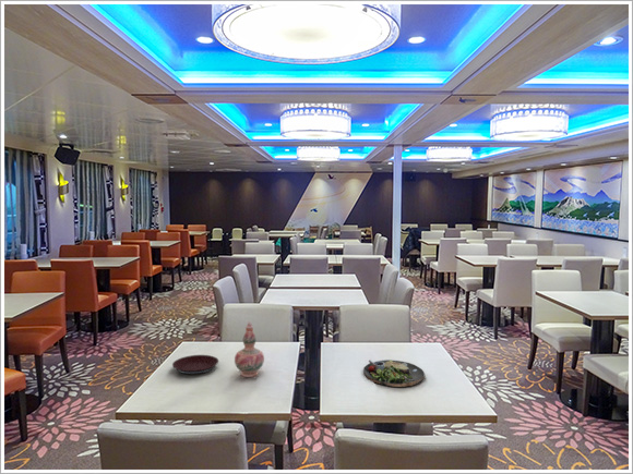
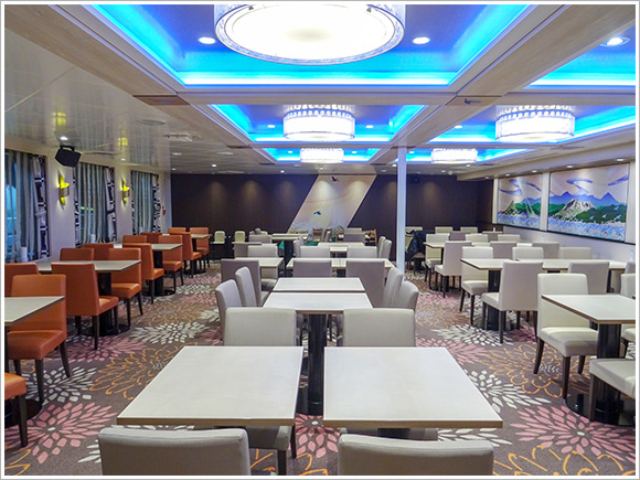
- plate [171,354,219,376]
- decorative vase [234,320,265,378]
- dinner plate [362,358,426,388]
